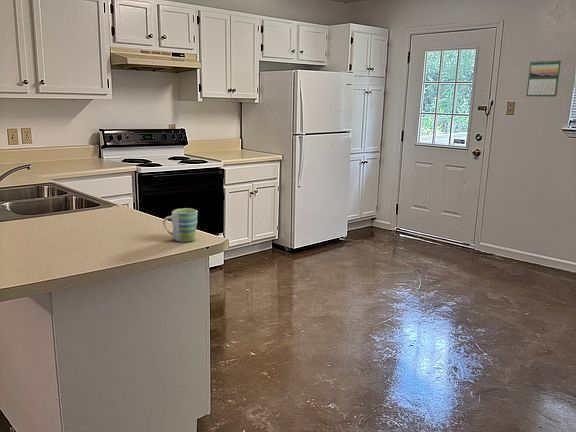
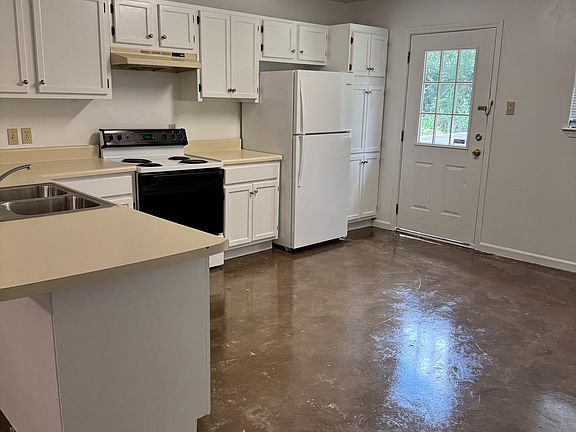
- calendar [525,59,562,98]
- mug [162,207,199,243]
